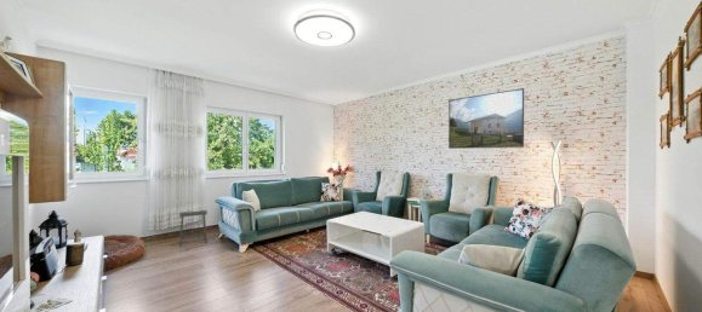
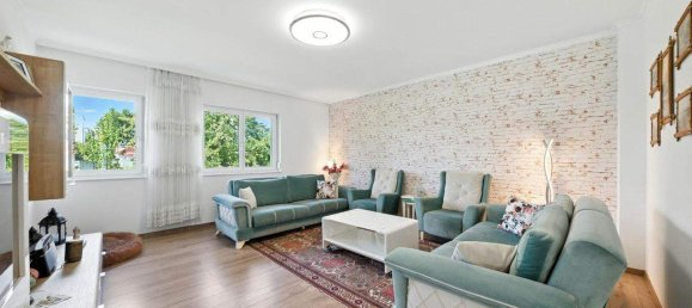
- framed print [447,87,525,150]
- footstool [178,209,209,248]
